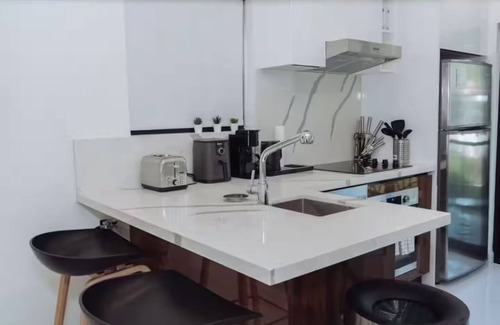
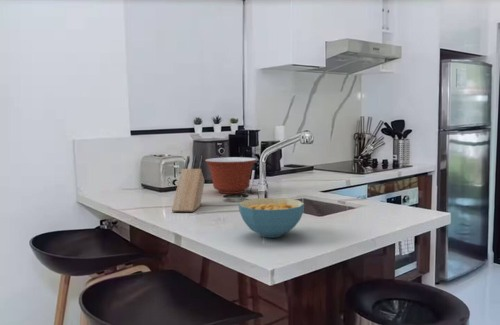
+ cereal bowl [237,197,305,239]
+ knife block [171,154,205,213]
+ mixing bowl [204,156,257,195]
